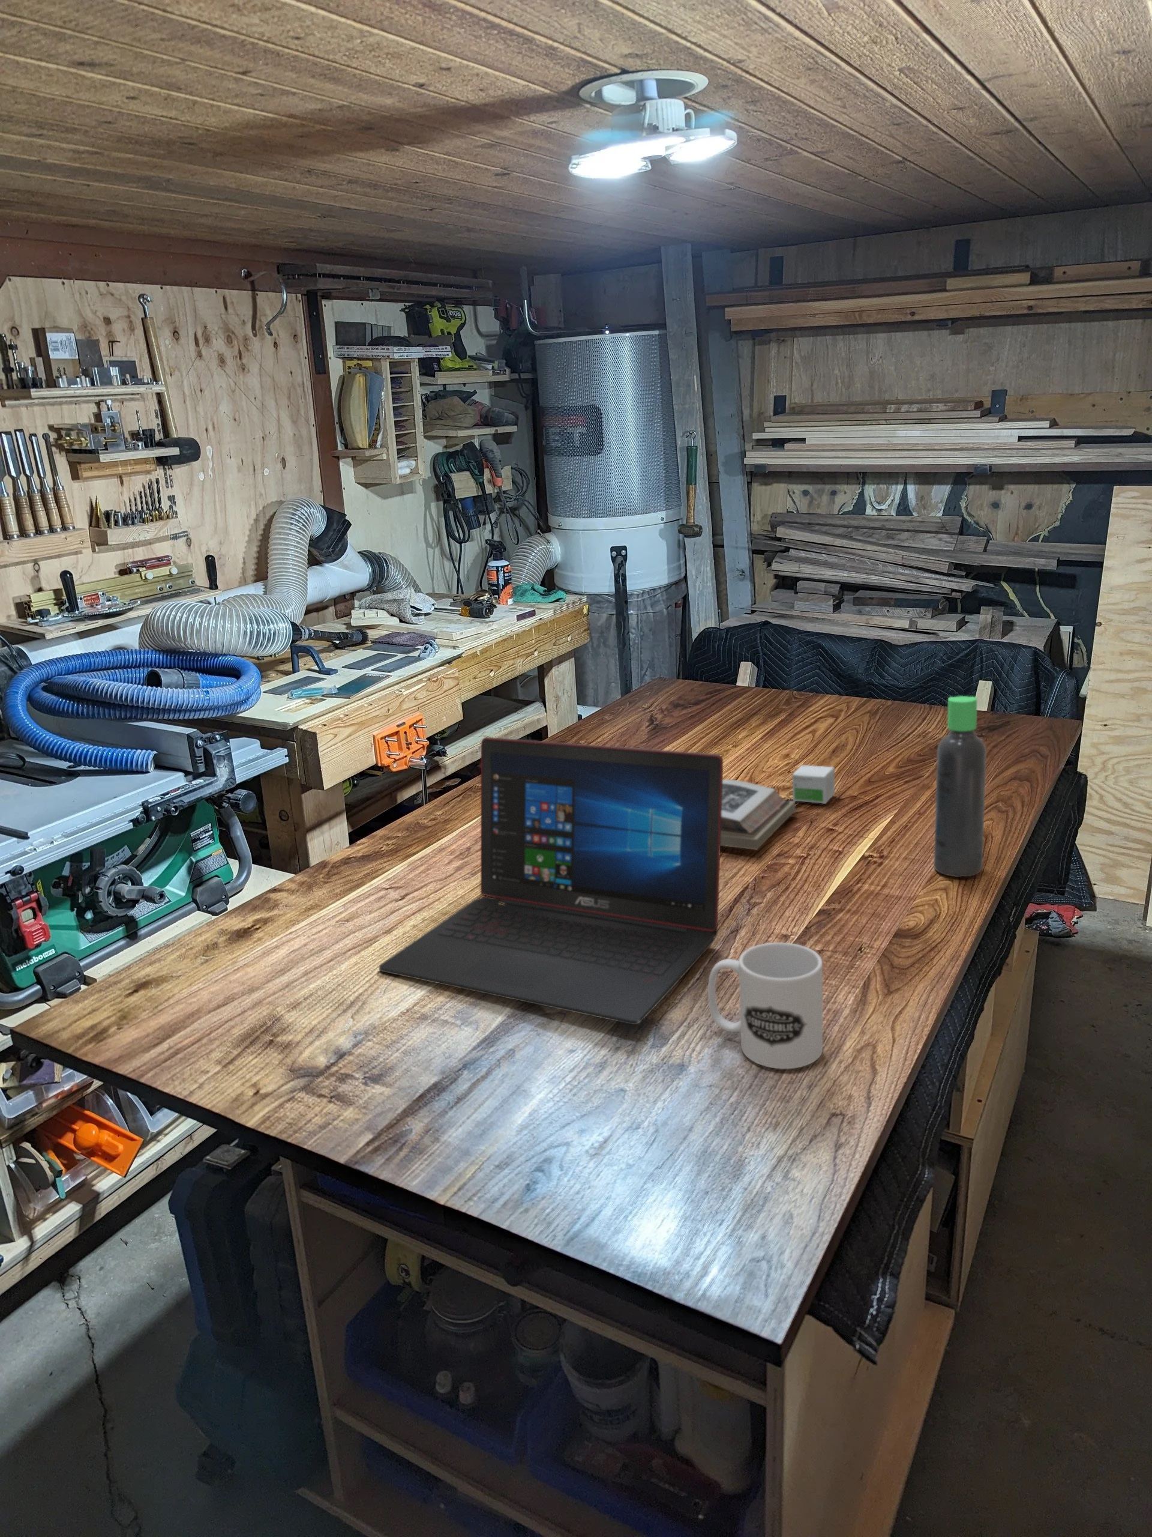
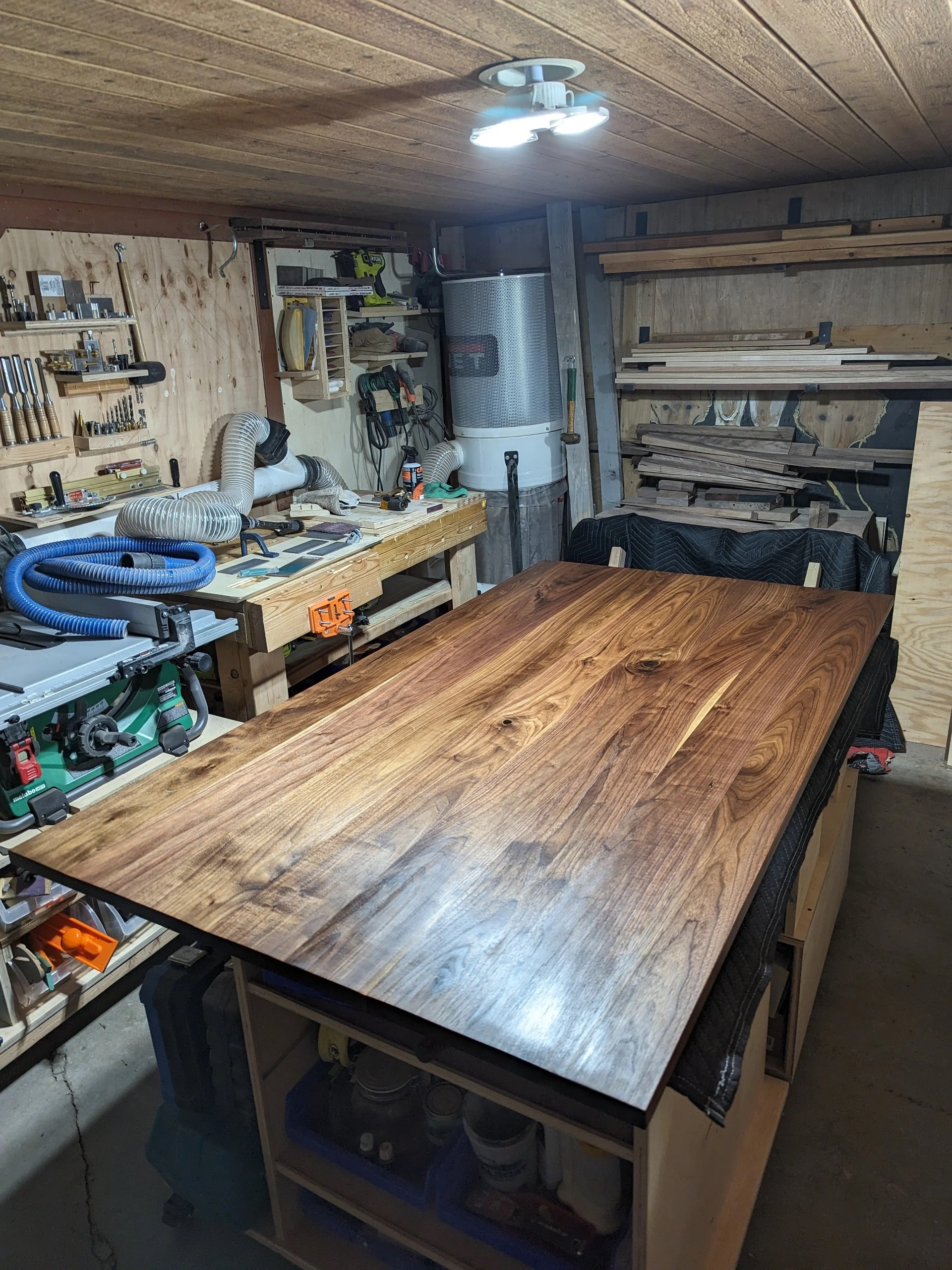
- small box [791,765,836,805]
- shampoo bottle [933,695,987,877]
- book [720,778,796,850]
- laptop [379,737,724,1025]
- mug [708,942,823,1070]
